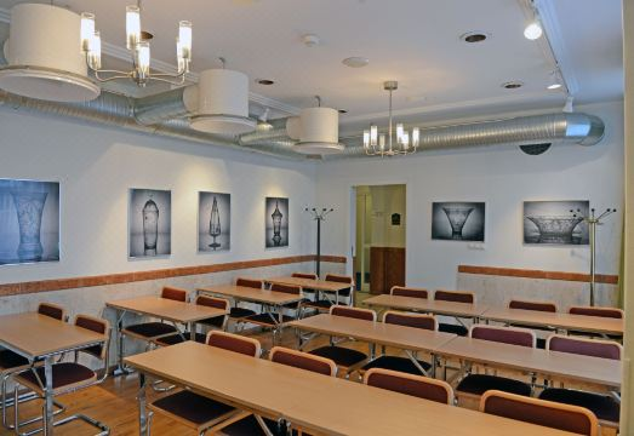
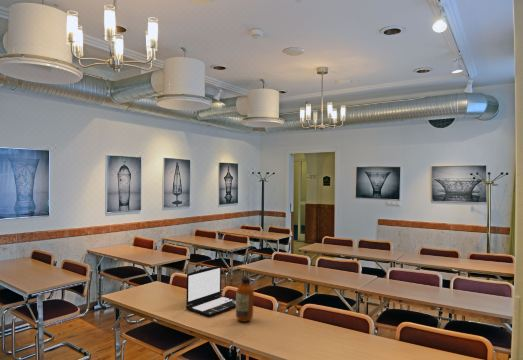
+ bottle [235,276,255,323]
+ laptop [185,265,236,317]
